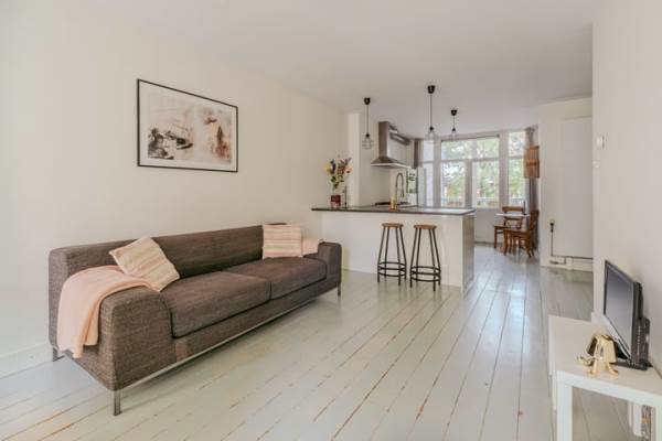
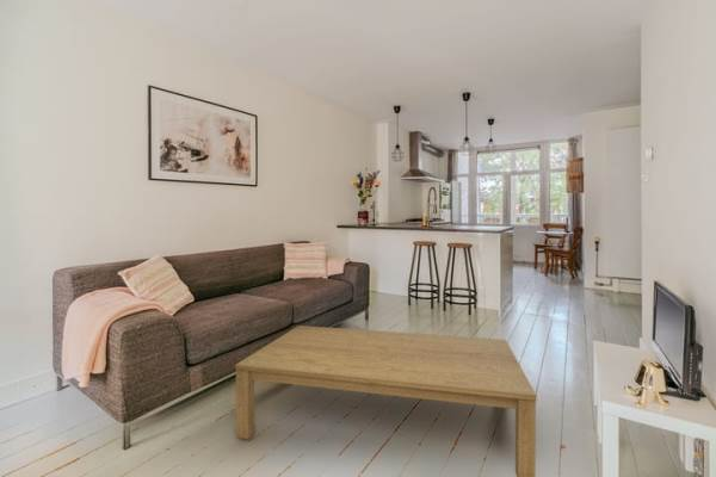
+ coffee table [234,324,538,477]
